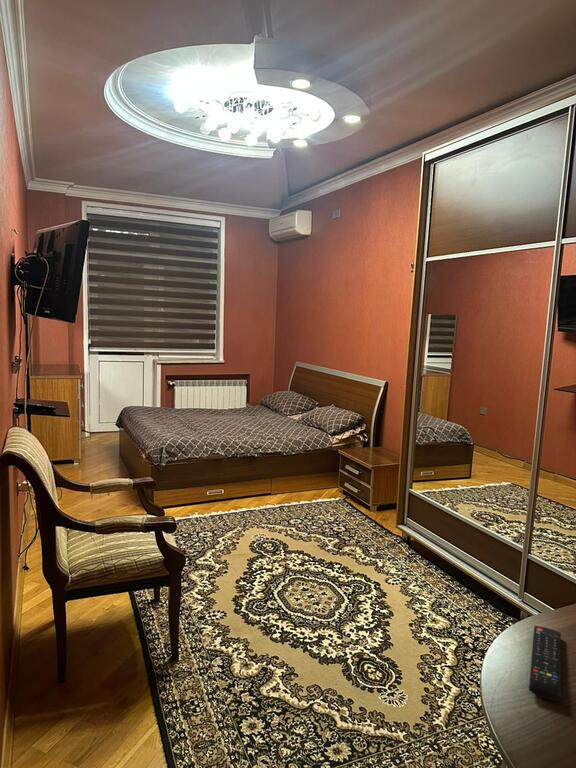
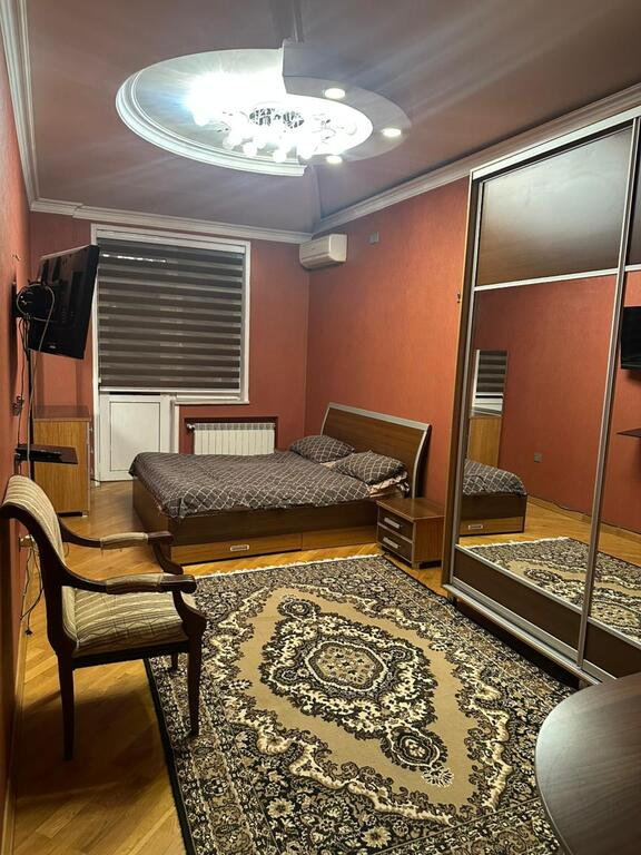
- remote control [528,625,562,702]
